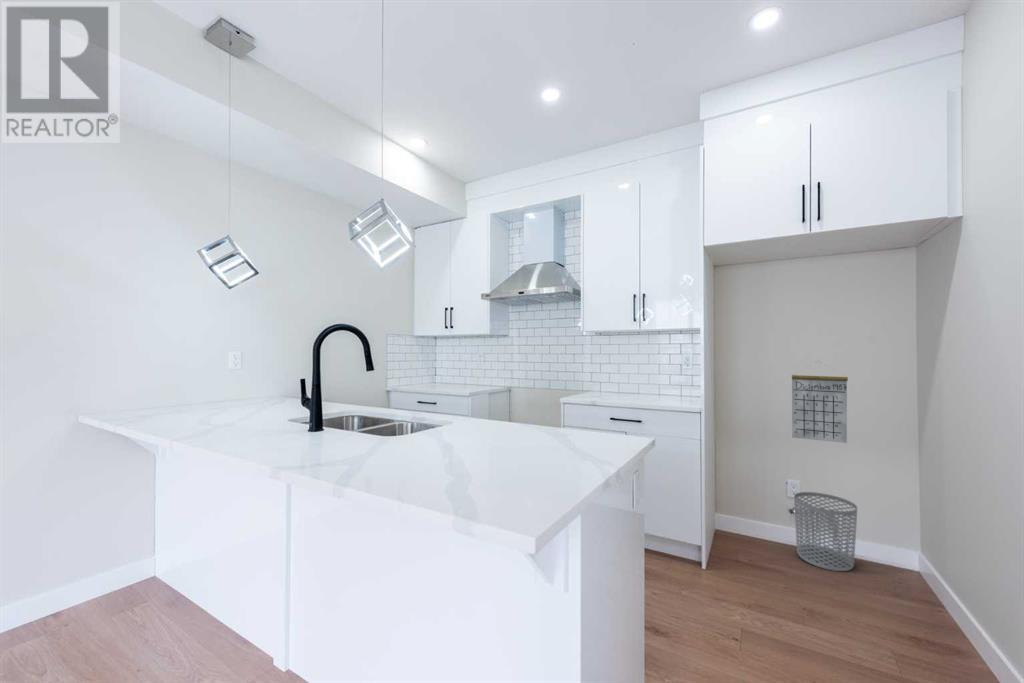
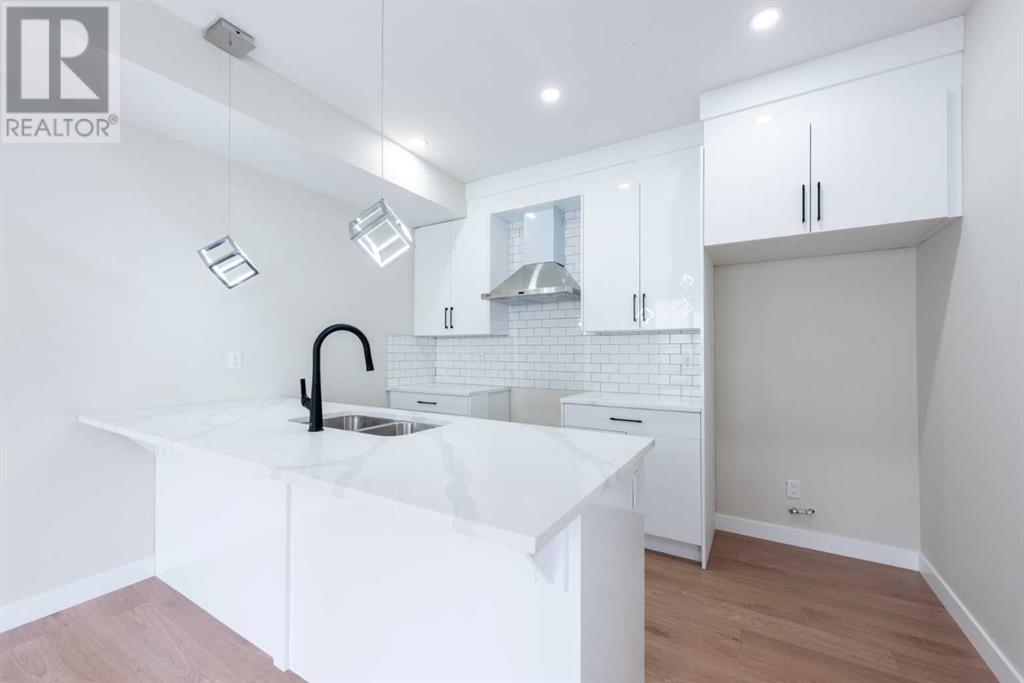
- calendar [791,360,849,444]
- waste bin [793,491,858,572]
